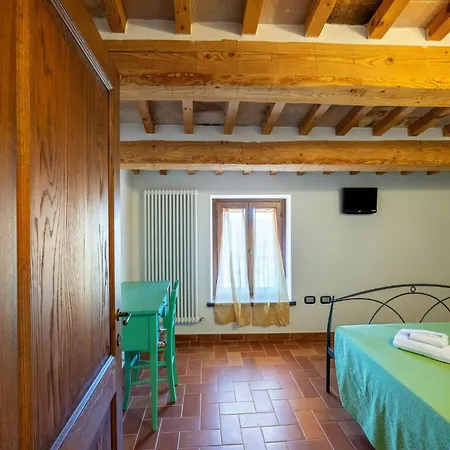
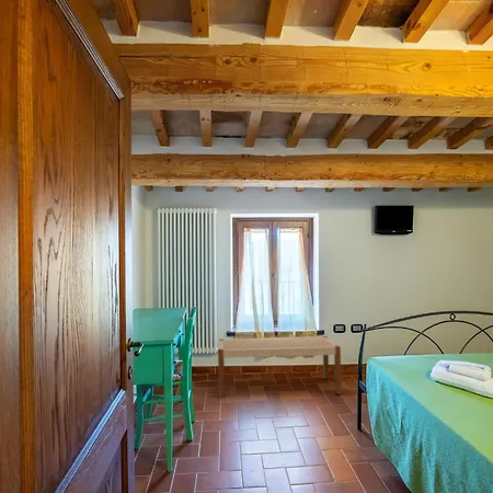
+ bench [217,335,343,399]
